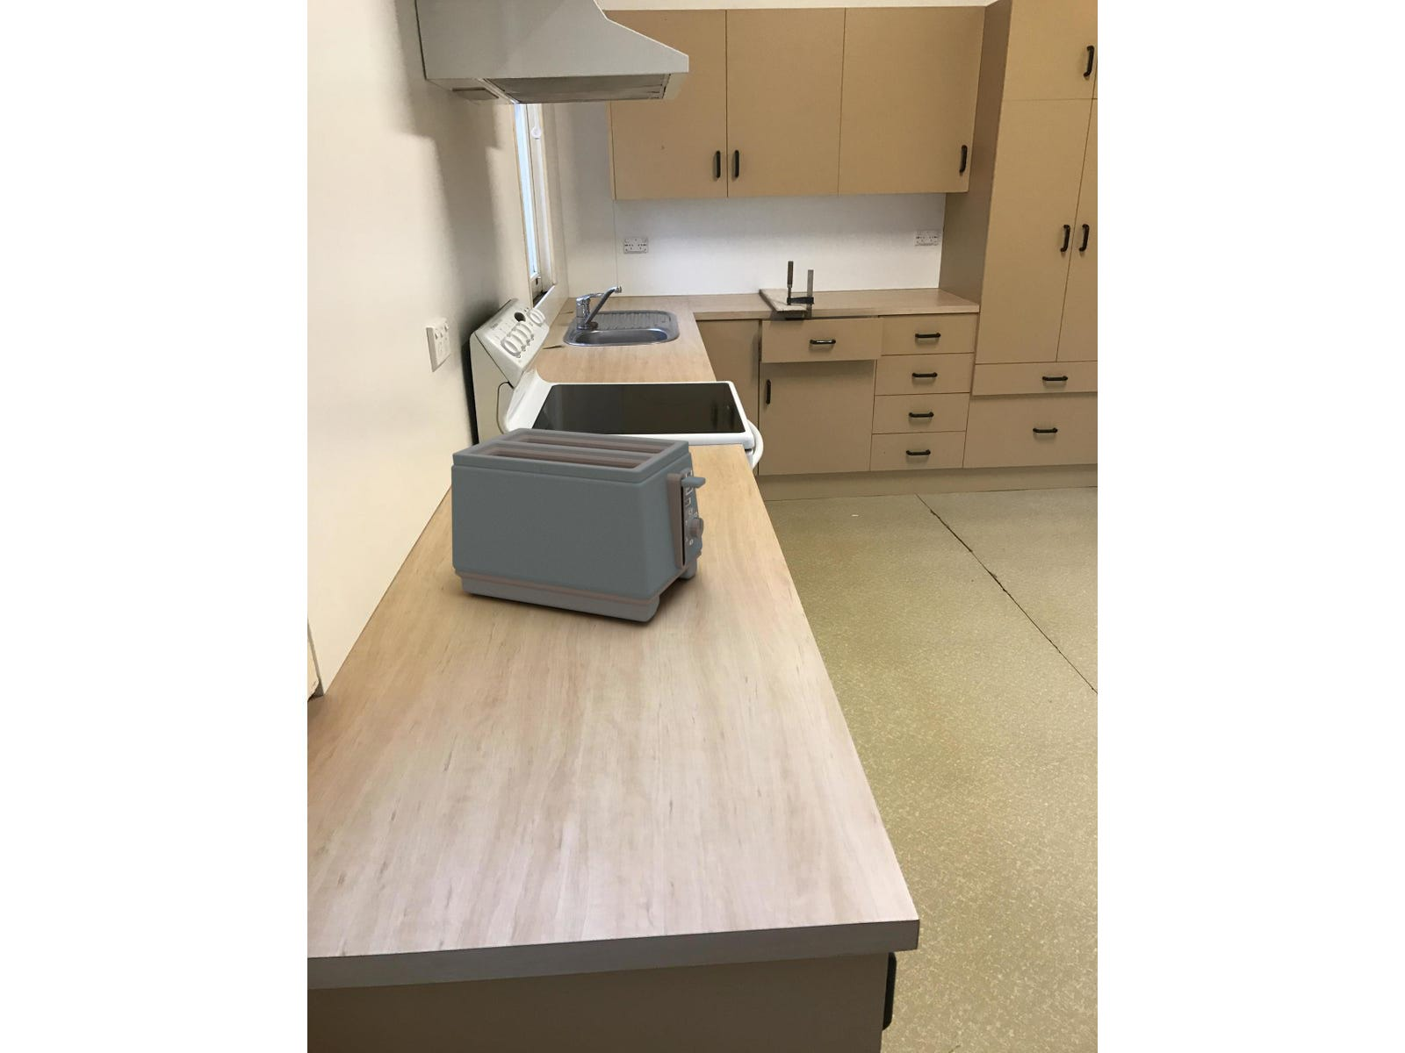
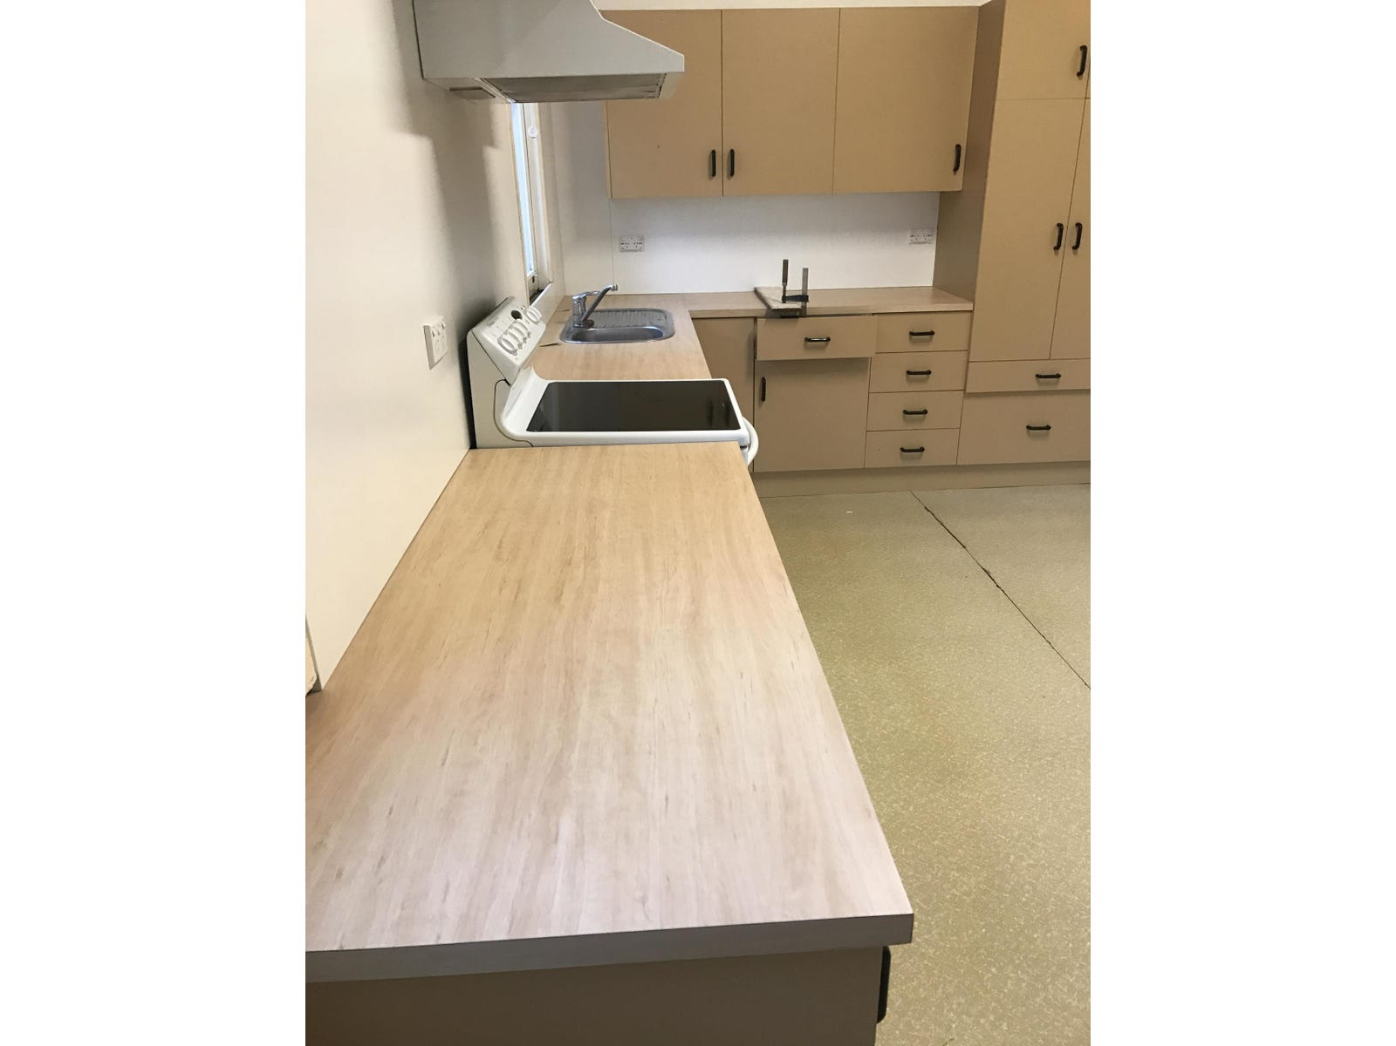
- toaster [450,427,707,622]
